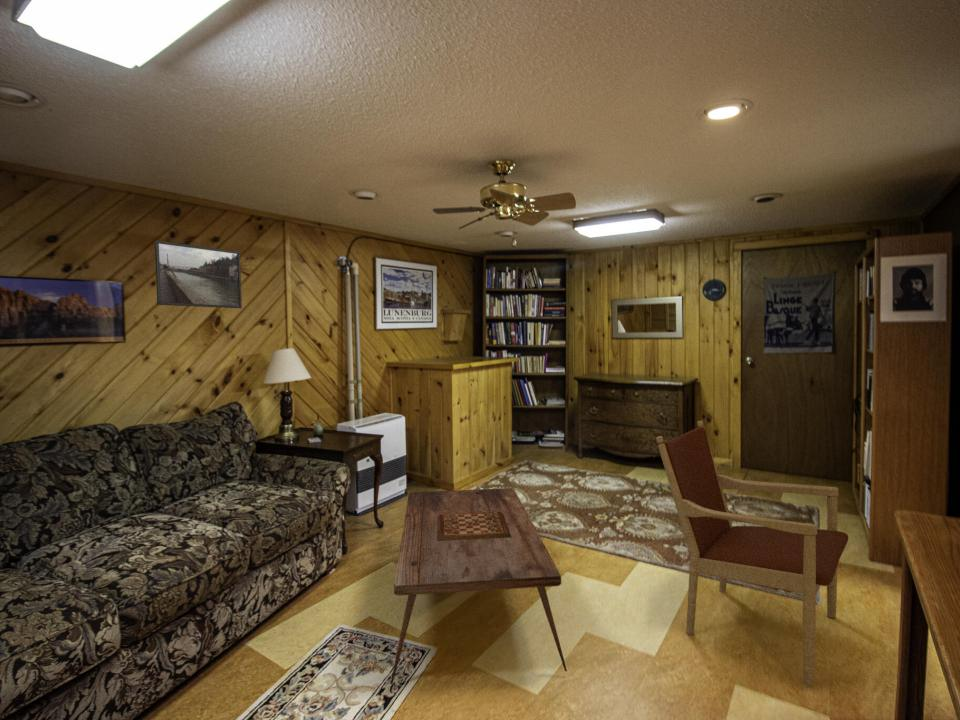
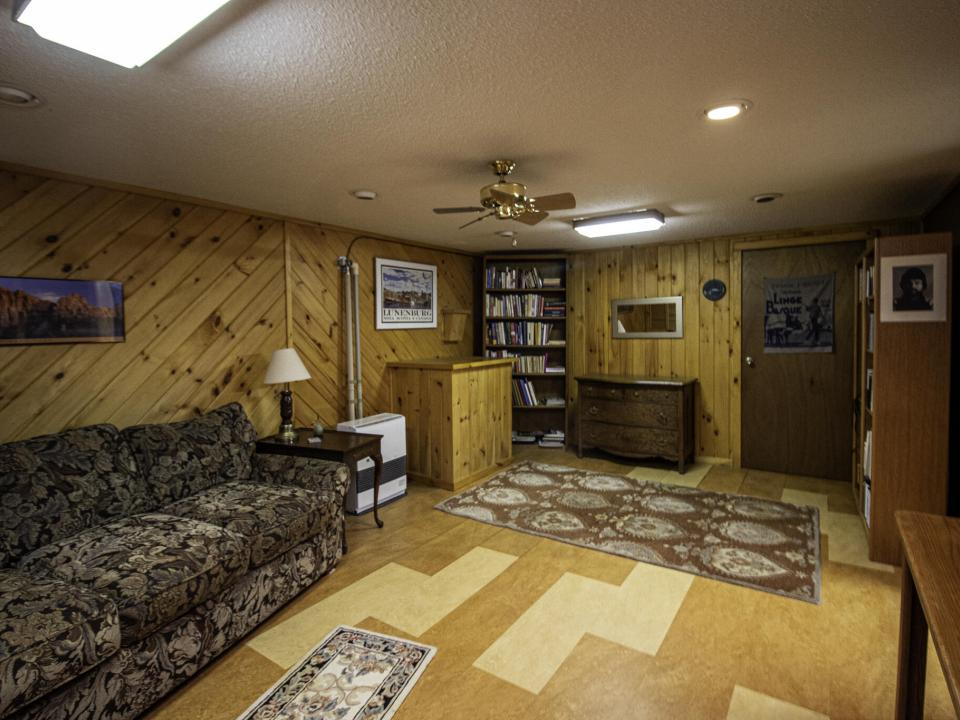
- coffee table [389,487,568,685]
- armchair [655,420,849,686]
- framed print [154,240,243,309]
